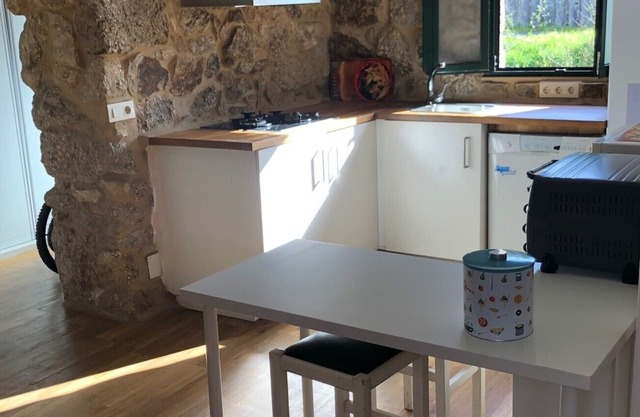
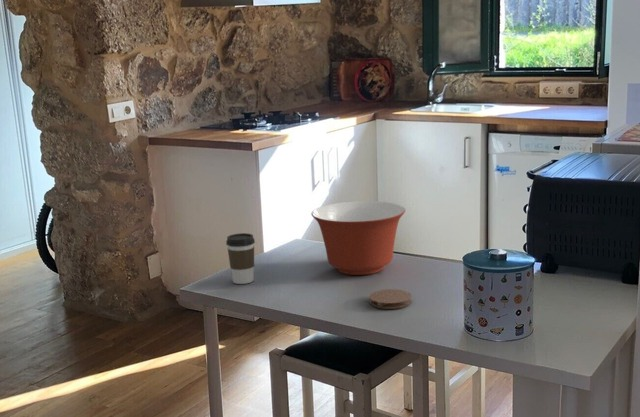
+ mixing bowl [310,200,406,276]
+ coffee cup [225,232,256,285]
+ coaster [368,288,413,310]
